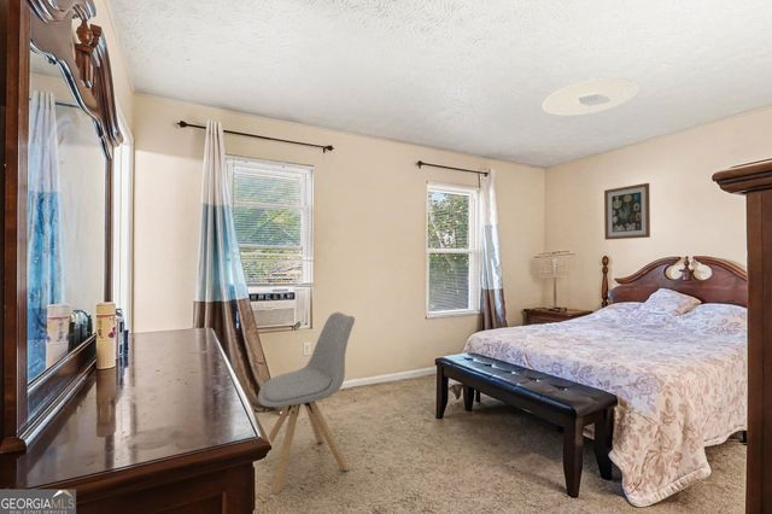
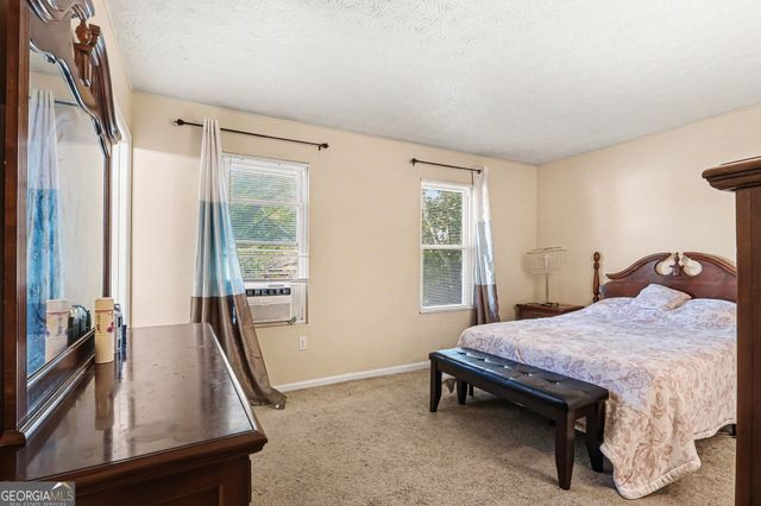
- chair [257,311,356,495]
- wall art [603,182,651,241]
- ceiling light [542,77,641,117]
